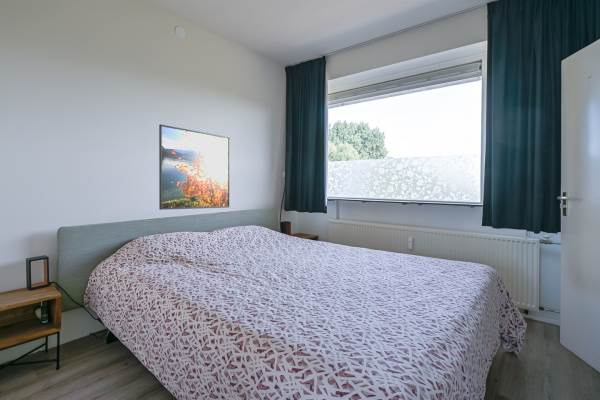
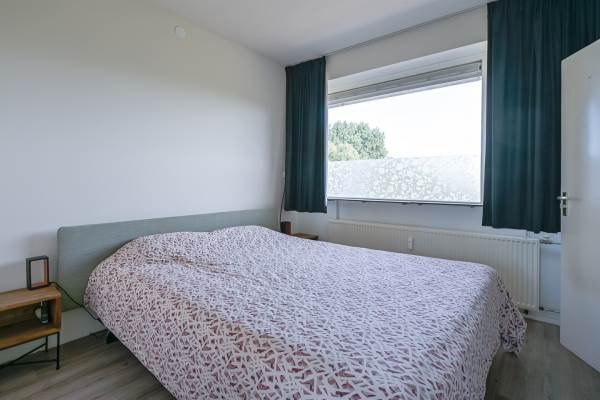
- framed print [158,123,231,211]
